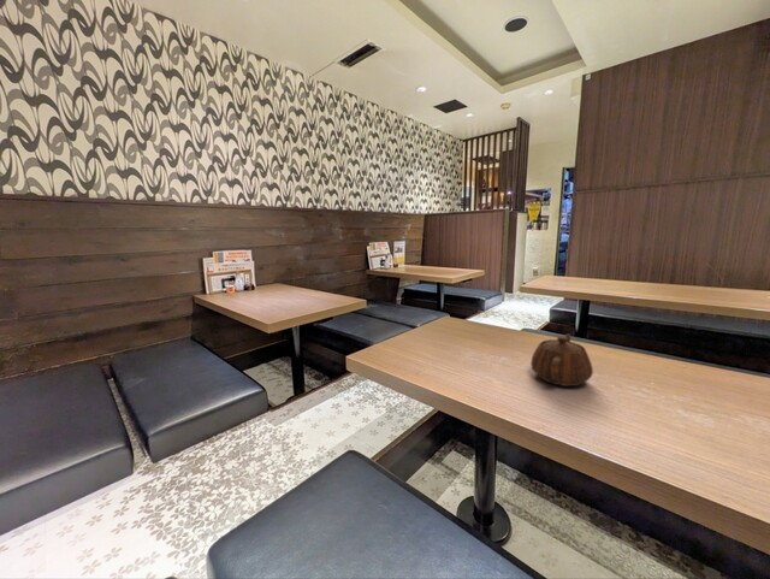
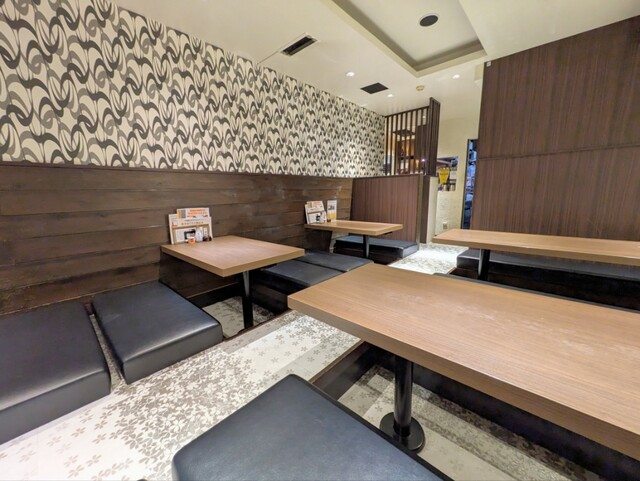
- teapot [529,333,594,388]
